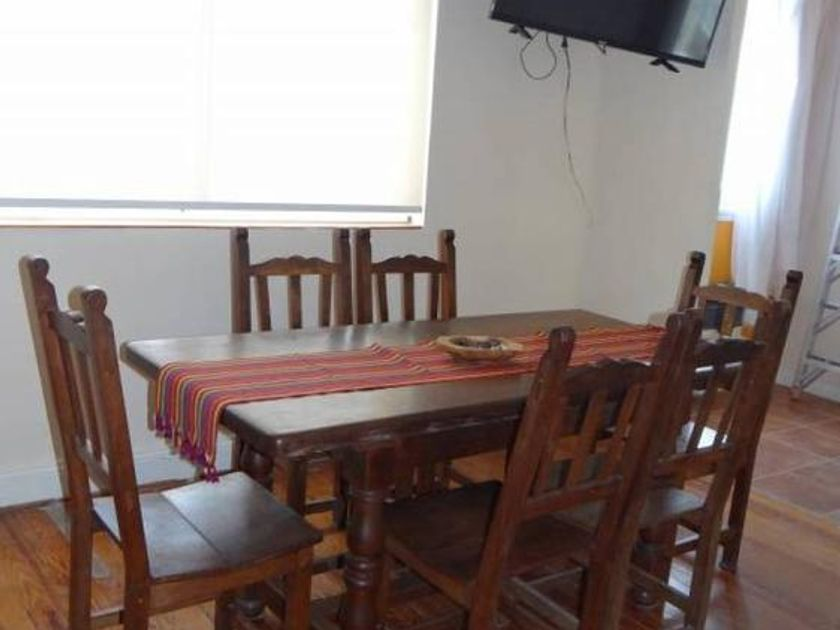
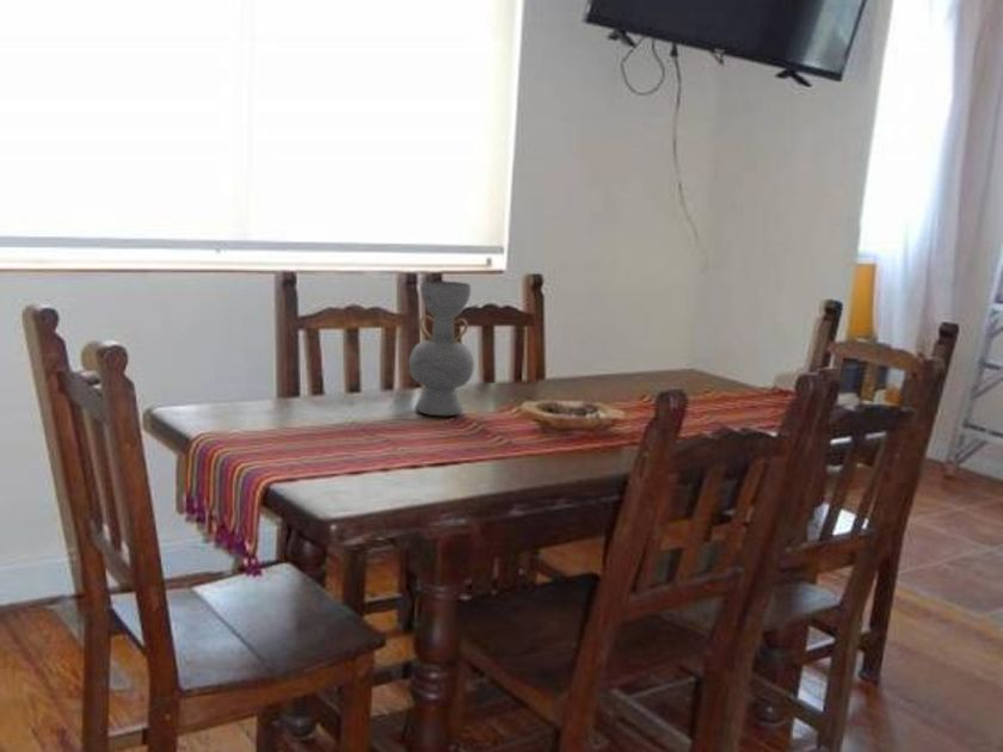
+ decorative vase [408,279,475,417]
